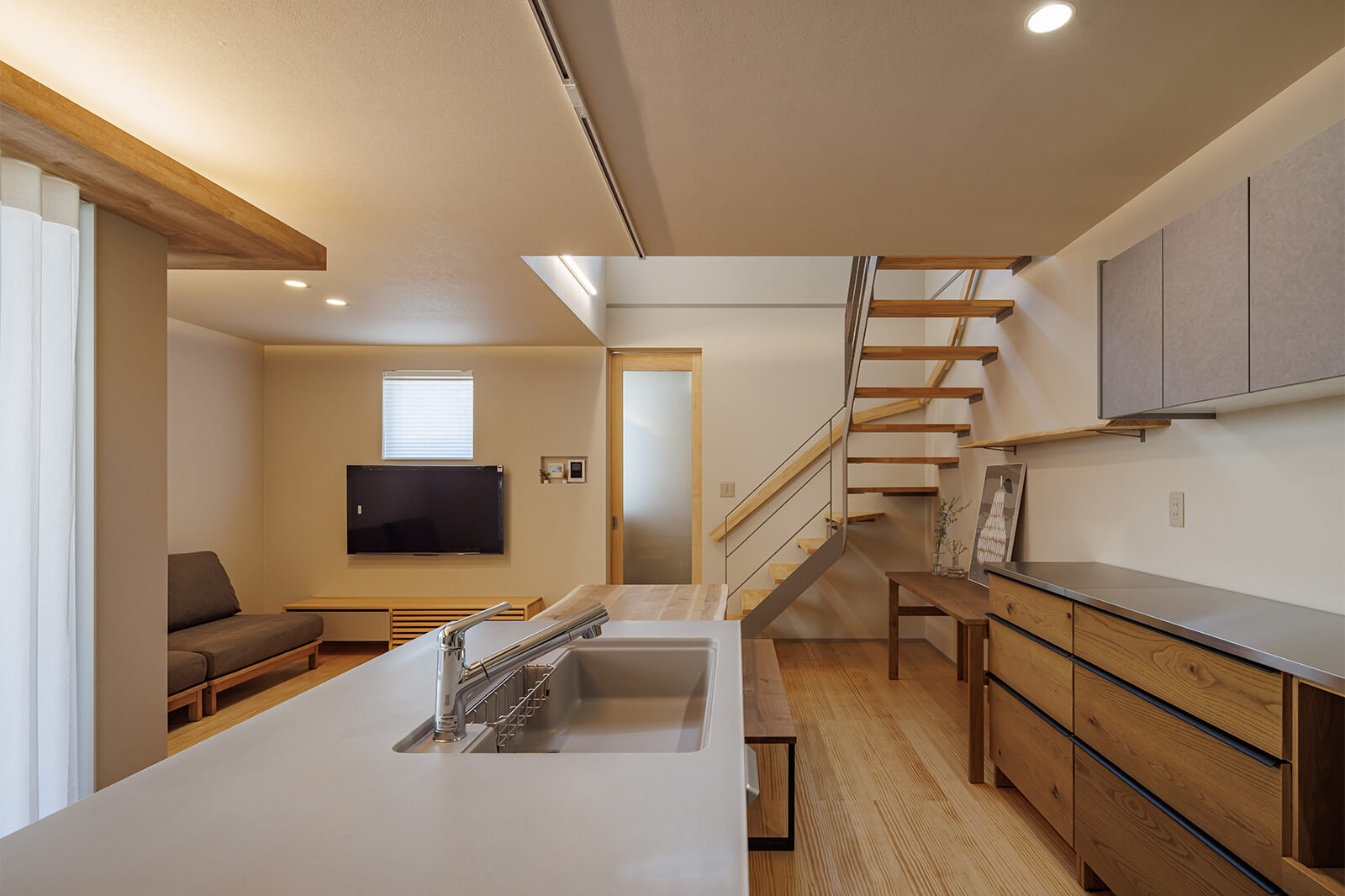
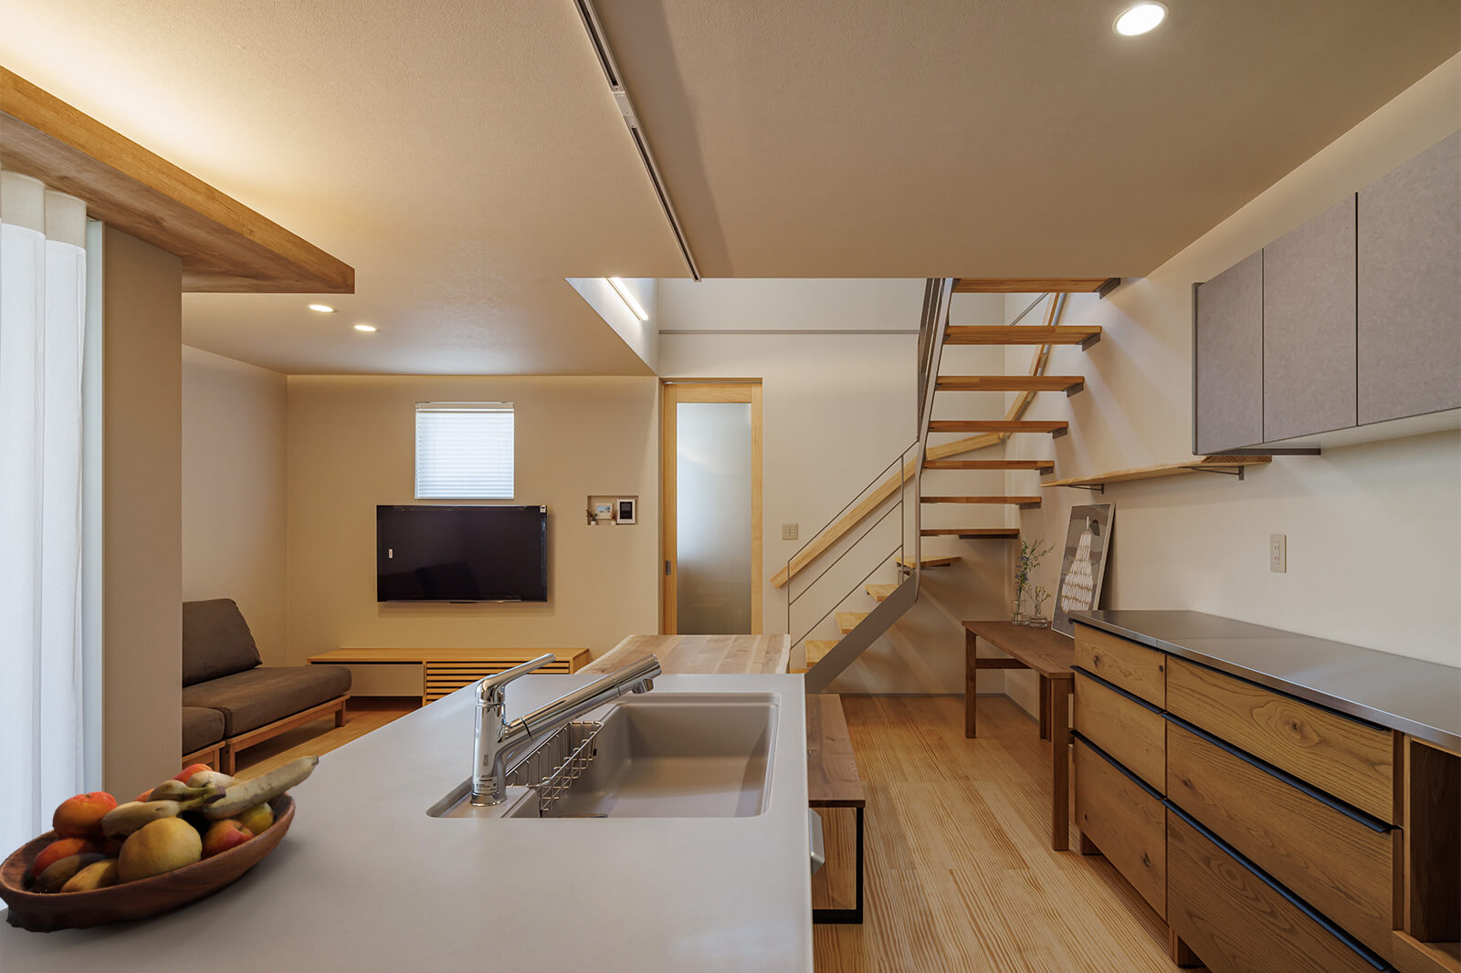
+ fruit bowl [0,754,319,934]
